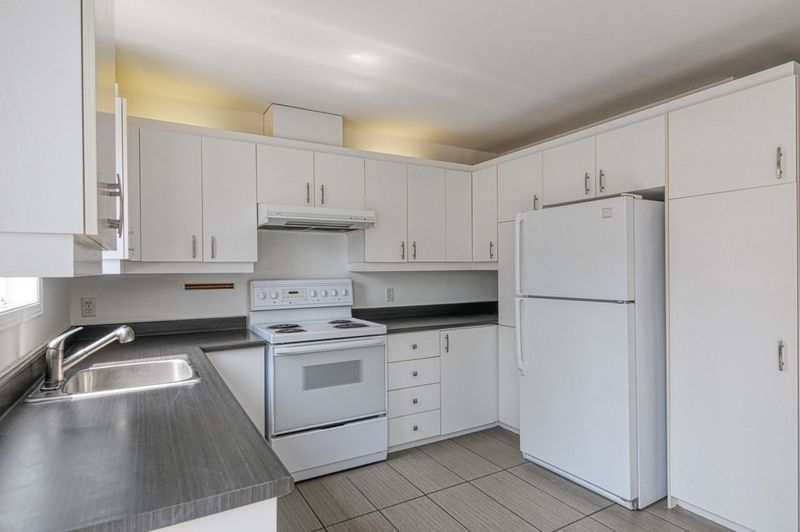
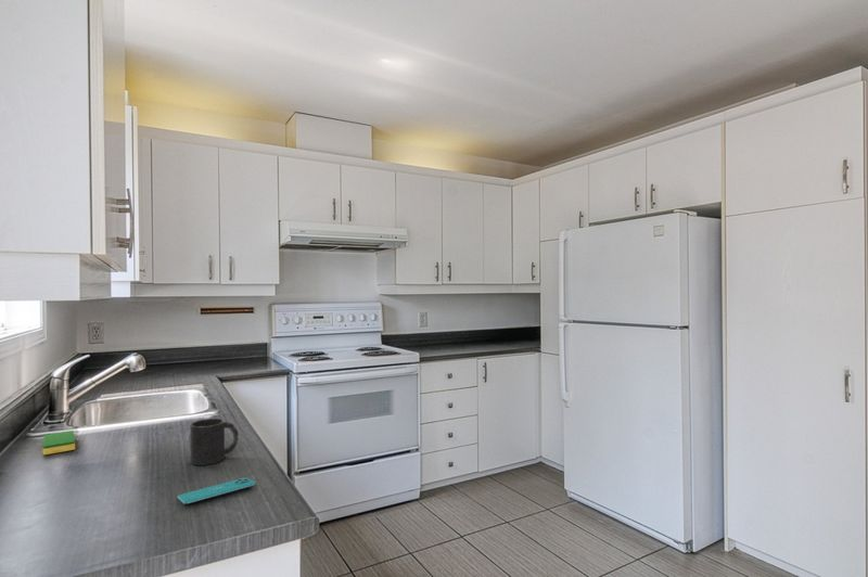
+ smartphone [177,477,257,505]
+ dish sponge [42,429,76,456]
+ mug [189,418,240,466]
